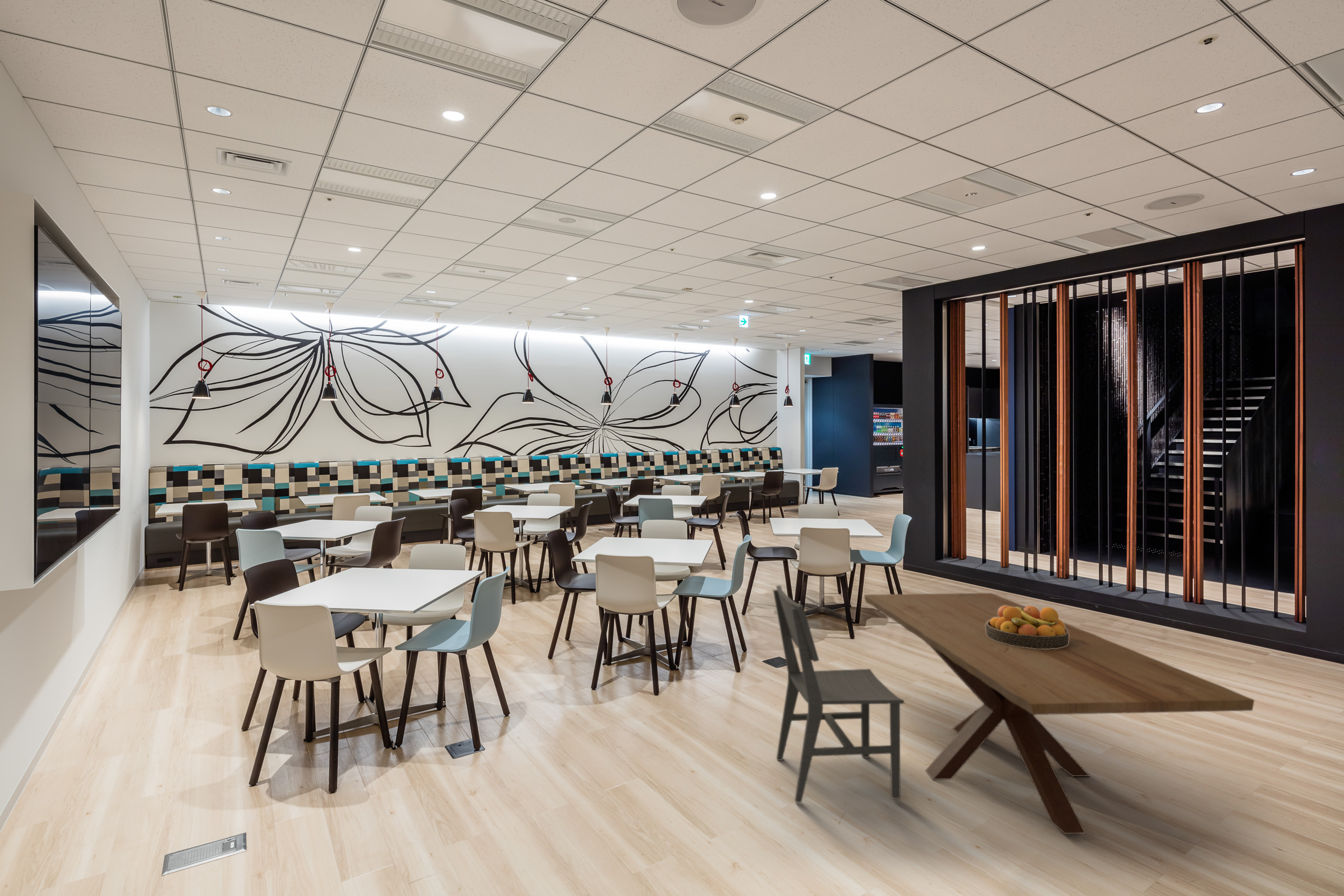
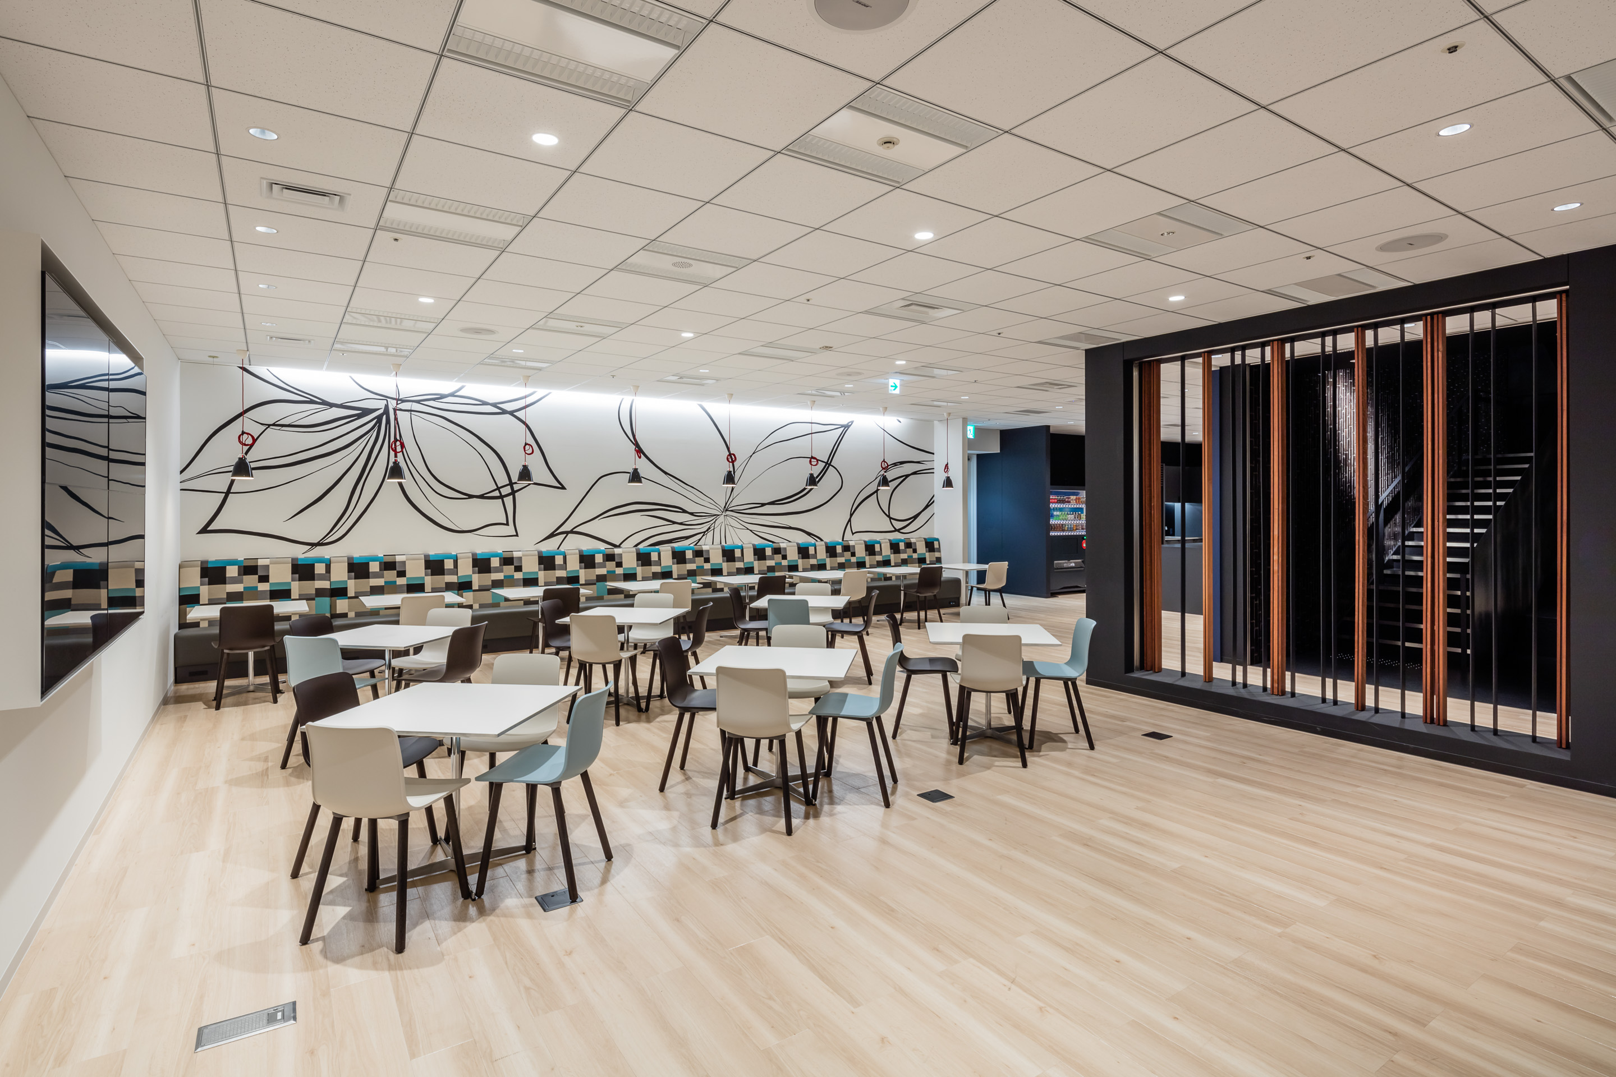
- fruit bowl [986,605,1069,649]
- chair [772,585,904,803]
- dining table [863,593,1255,834]
